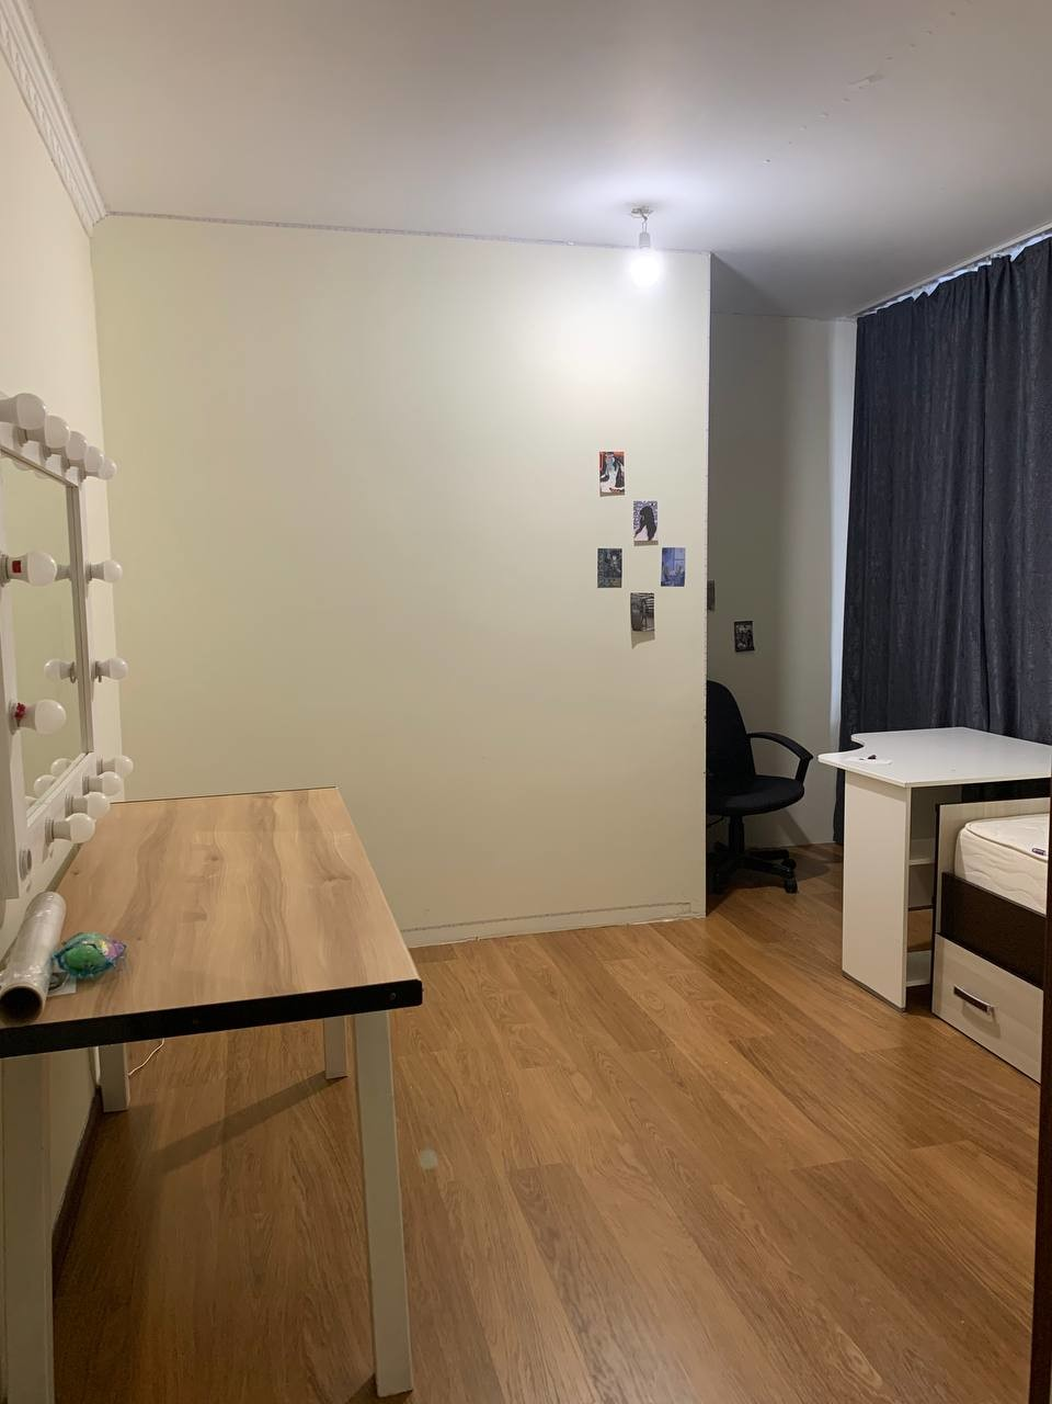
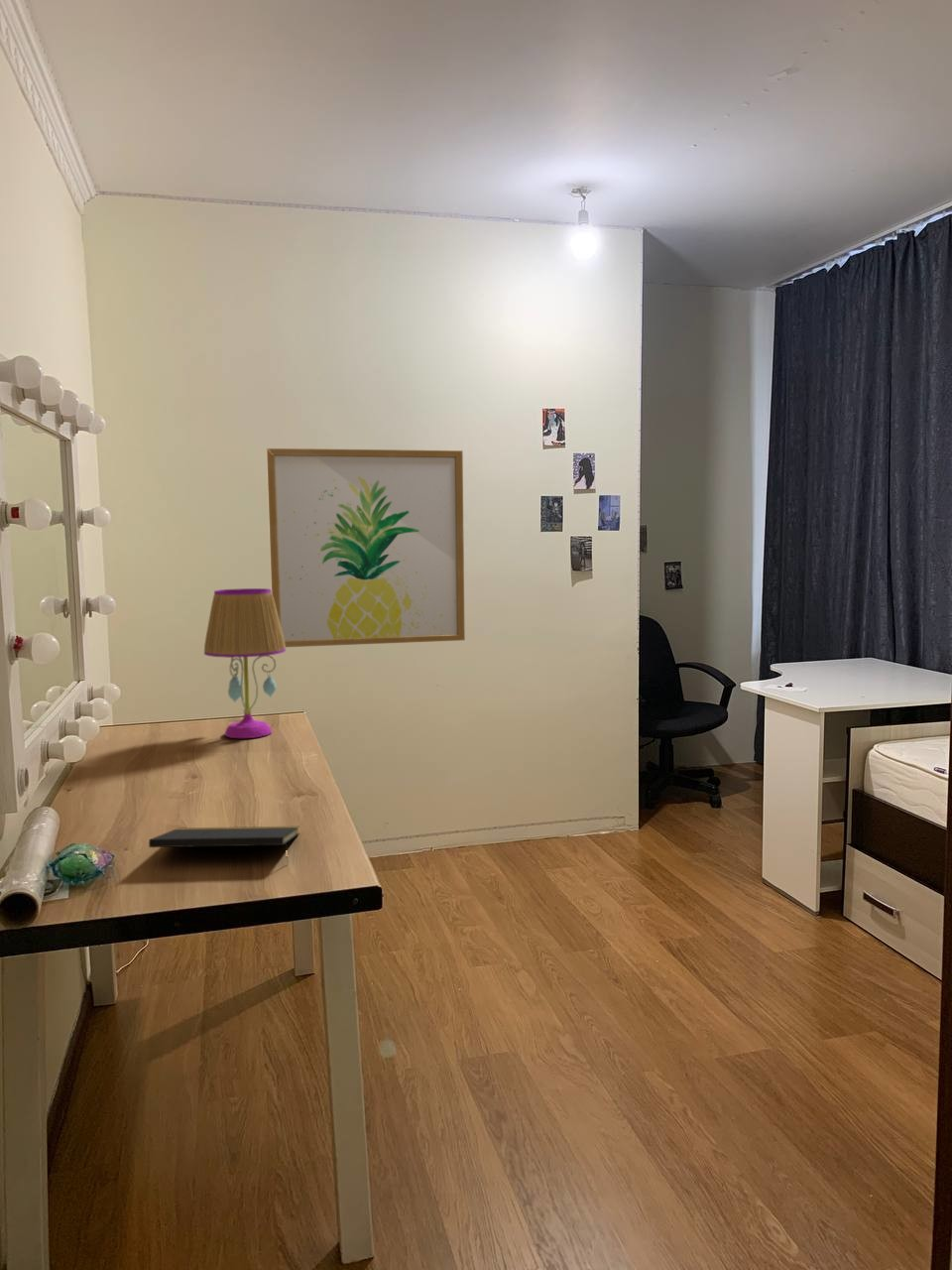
+ notepad [148,826,300,864]
+ wall art [266,447,466,648]
+ table lamp [203,587,287,739]
